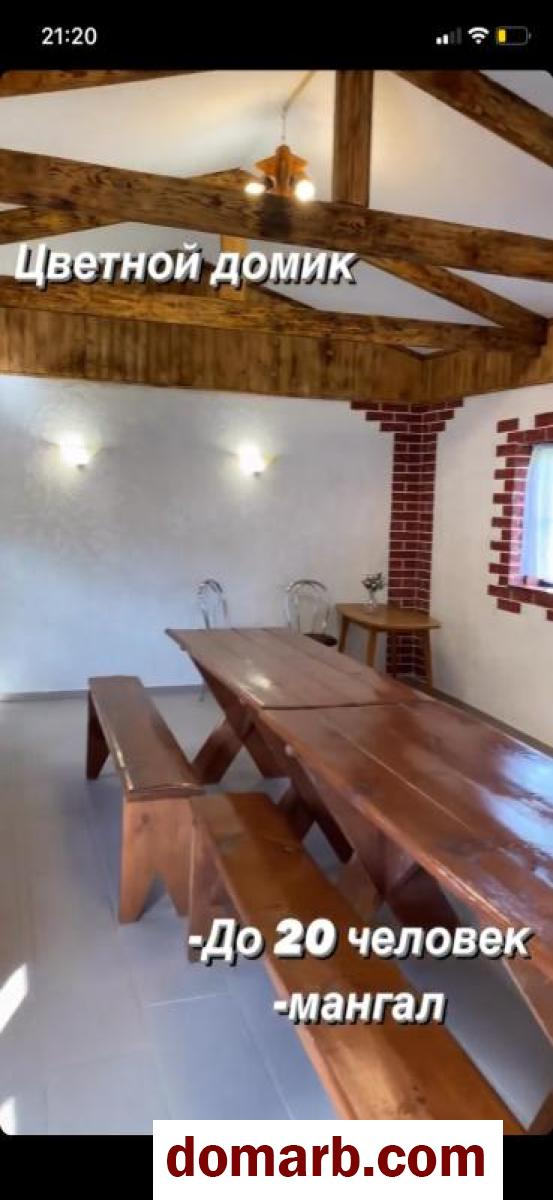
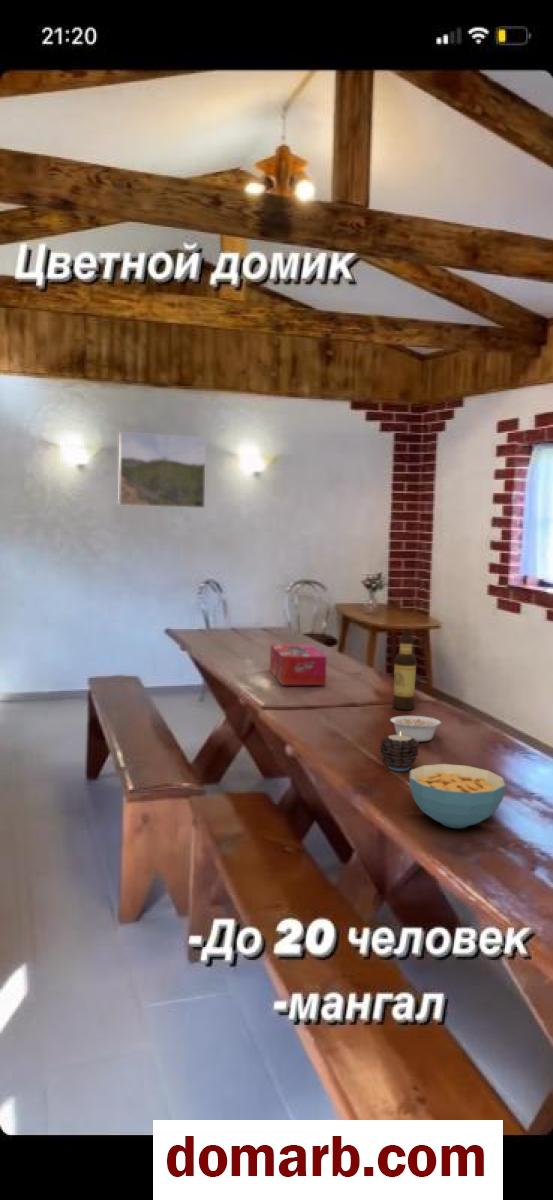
+ candle [378,731,421,772]
+ bottle [391,628,417,711]
+ legume [389,715,448,742]
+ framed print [117,431,207,509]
+ tissue box [269,643,328,686]
+ cereal bowl [408,763,507,829]
